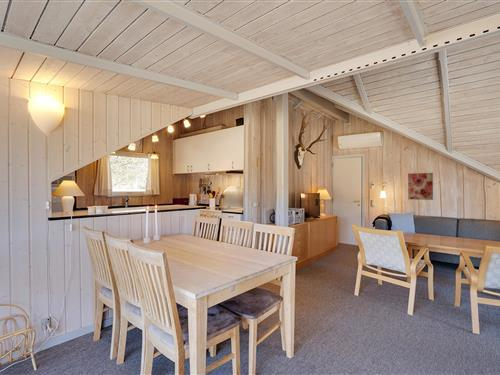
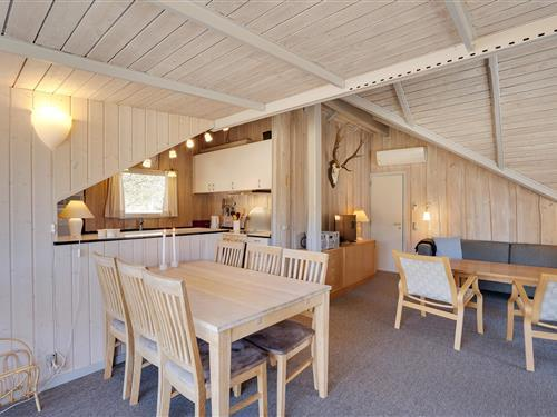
- wall art [407,172,434,201]
